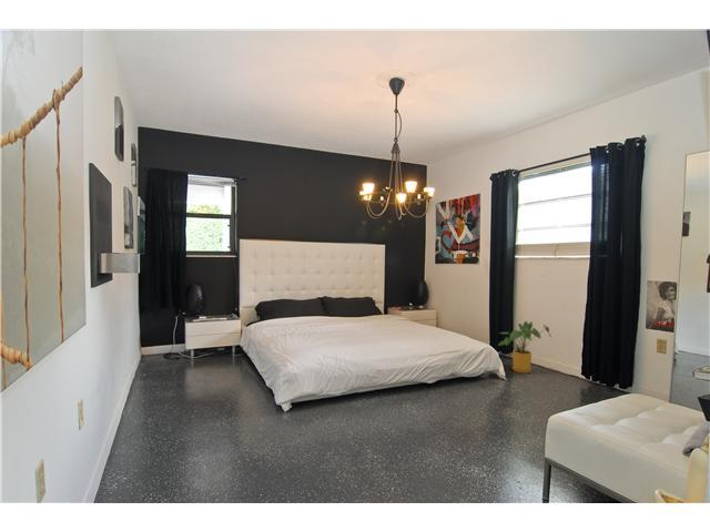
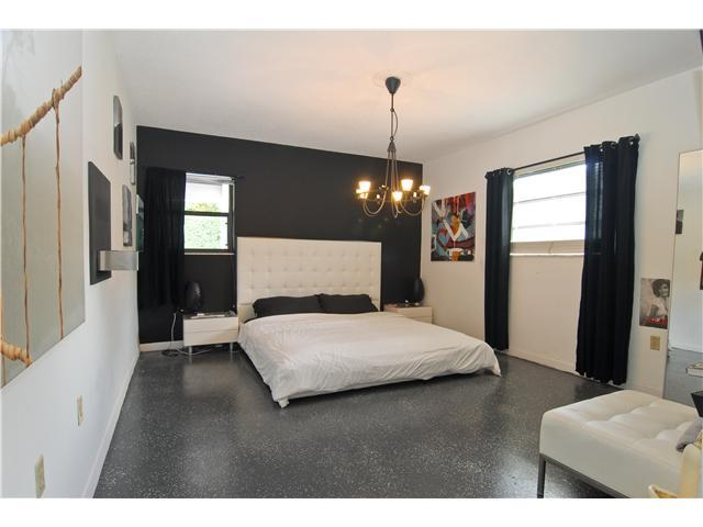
- house plant [497,320,552,374]
